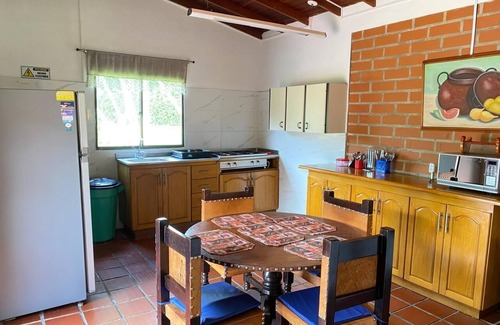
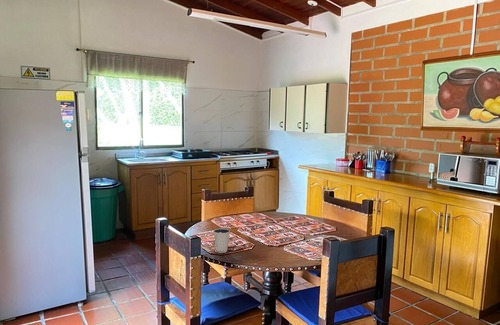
+ dixie cup [213,227,231,254]
